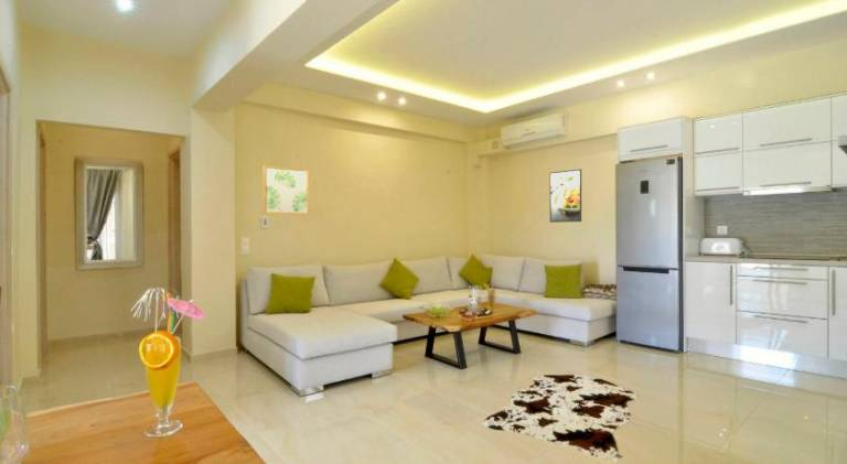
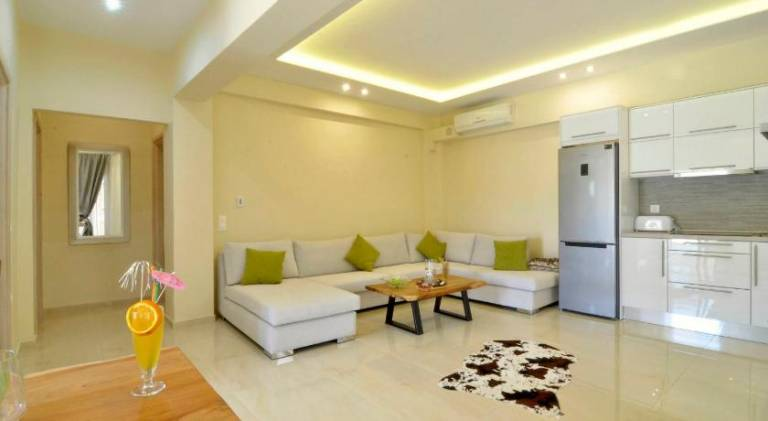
- wall art [262,164,310,215]
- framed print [549,168,582,224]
